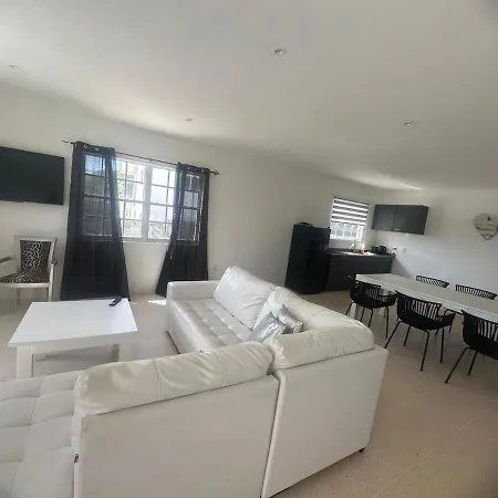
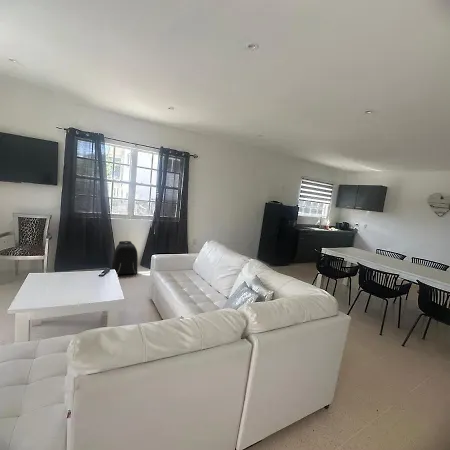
+ backpack [110,240,139,275]
